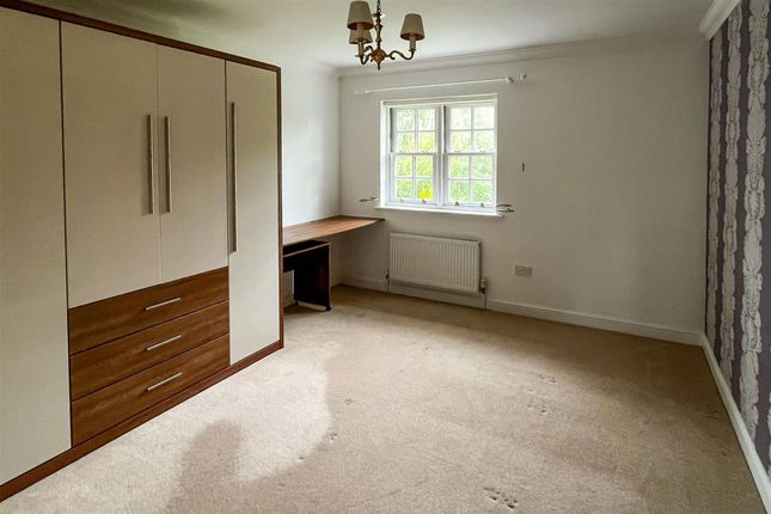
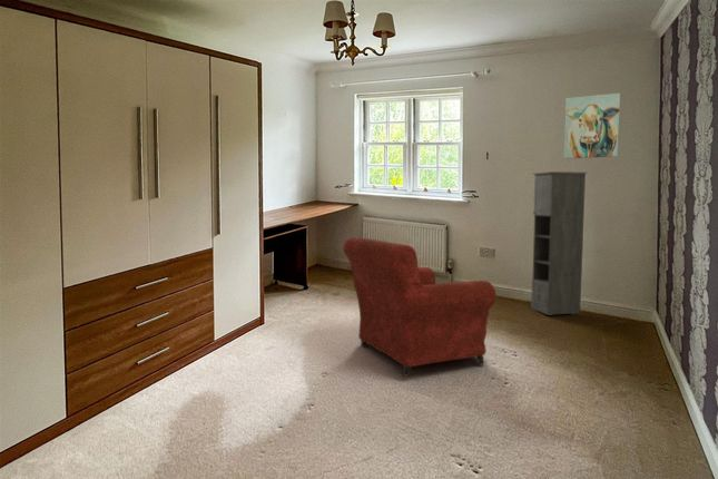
+ armchair [342,236,496,378]
+ wall art [563,92,621,159]
+ storage cabinet [530,170,588,316]
